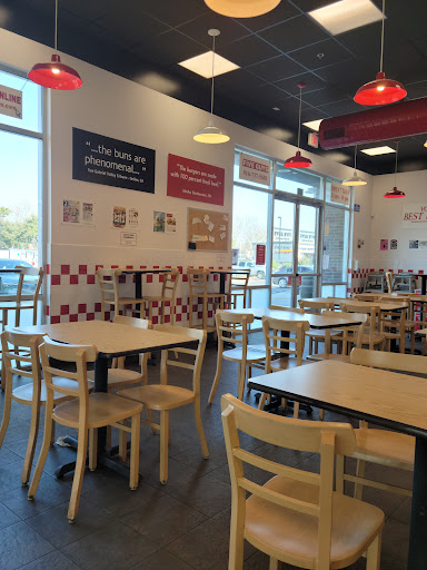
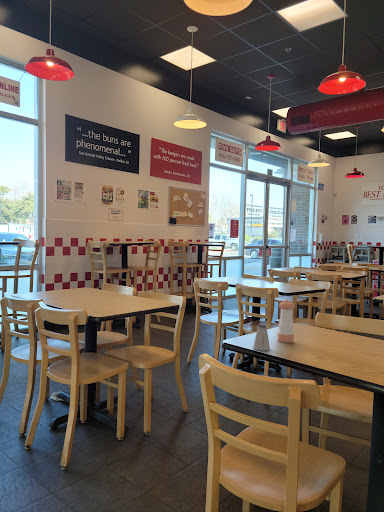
+ pepper shaker [277,299,296,344]
+ saltshaker [252,323,271,352]
